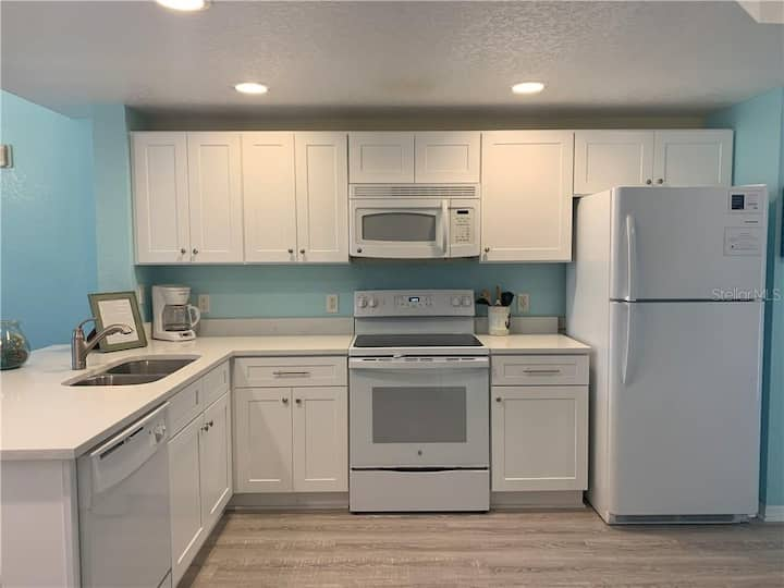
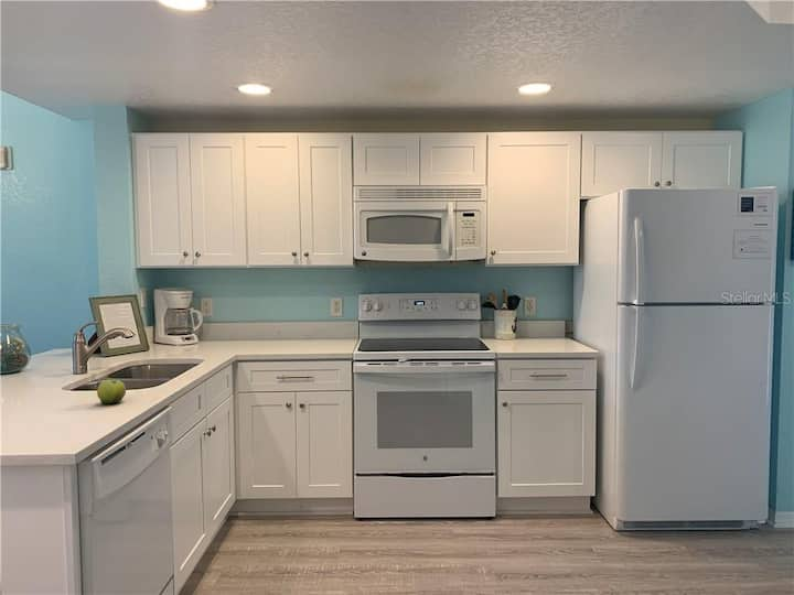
+ fruit [96,379,127,405]
